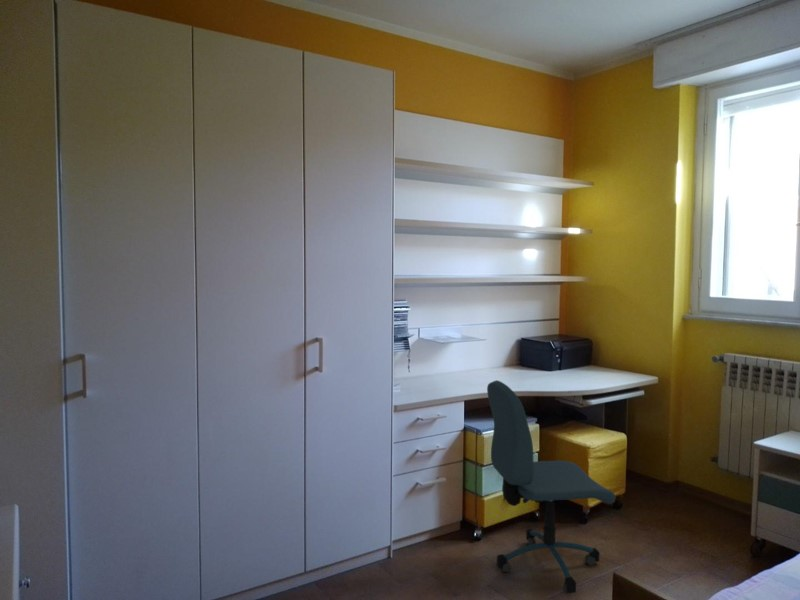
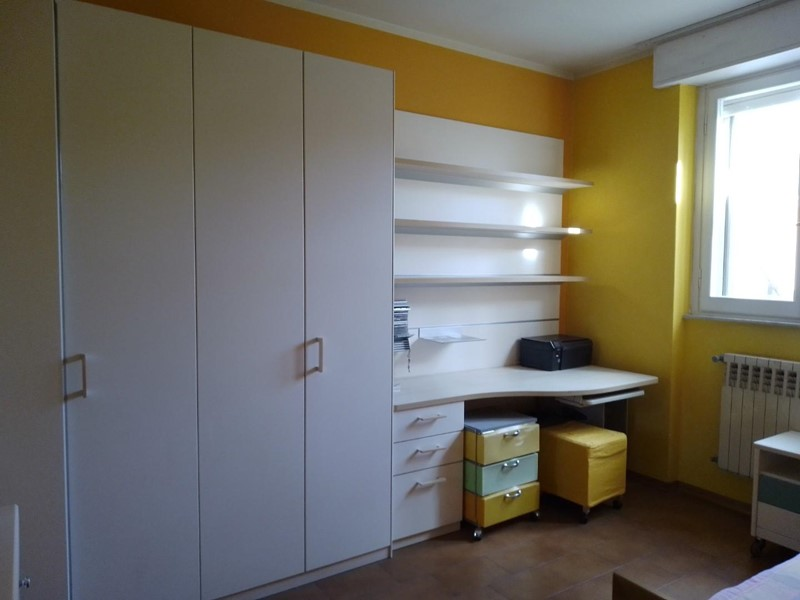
- office chair [486,379,616,594]
